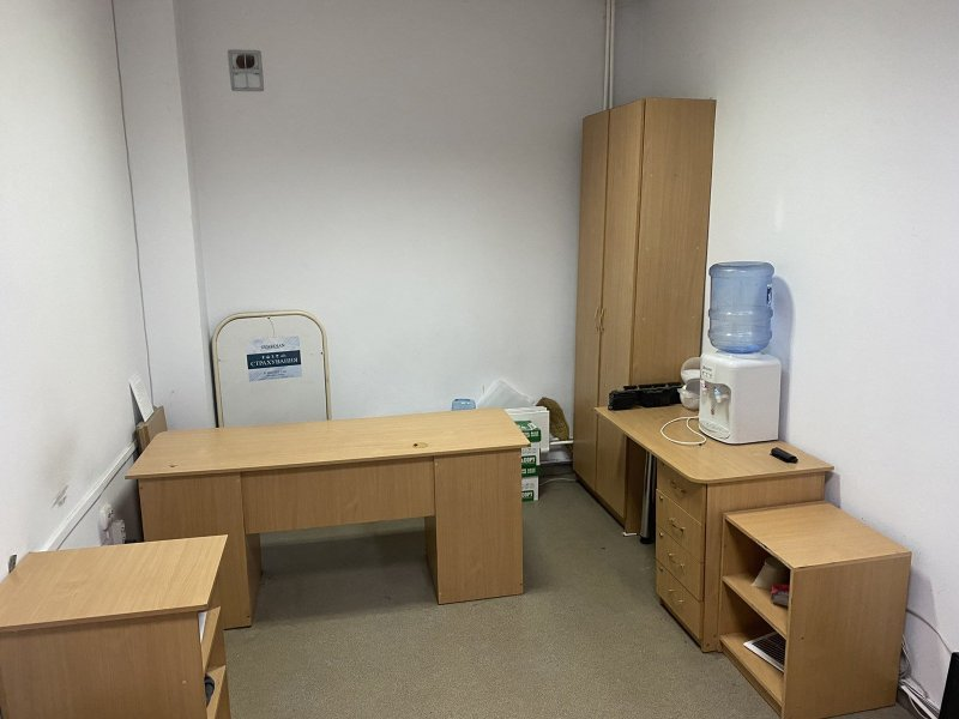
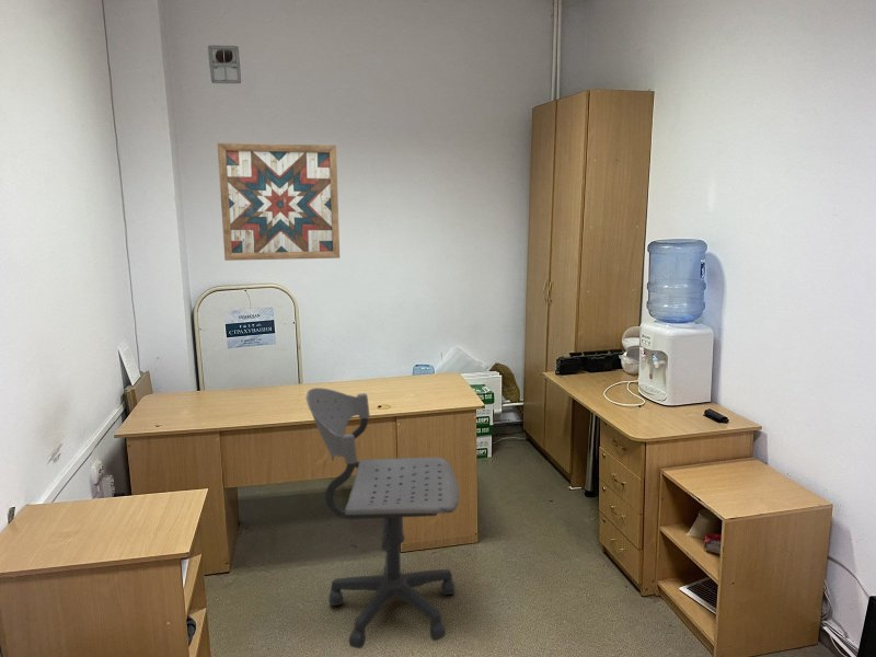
+ office chair [304,387,460,649]
+ wall art [217,142,341,262]
